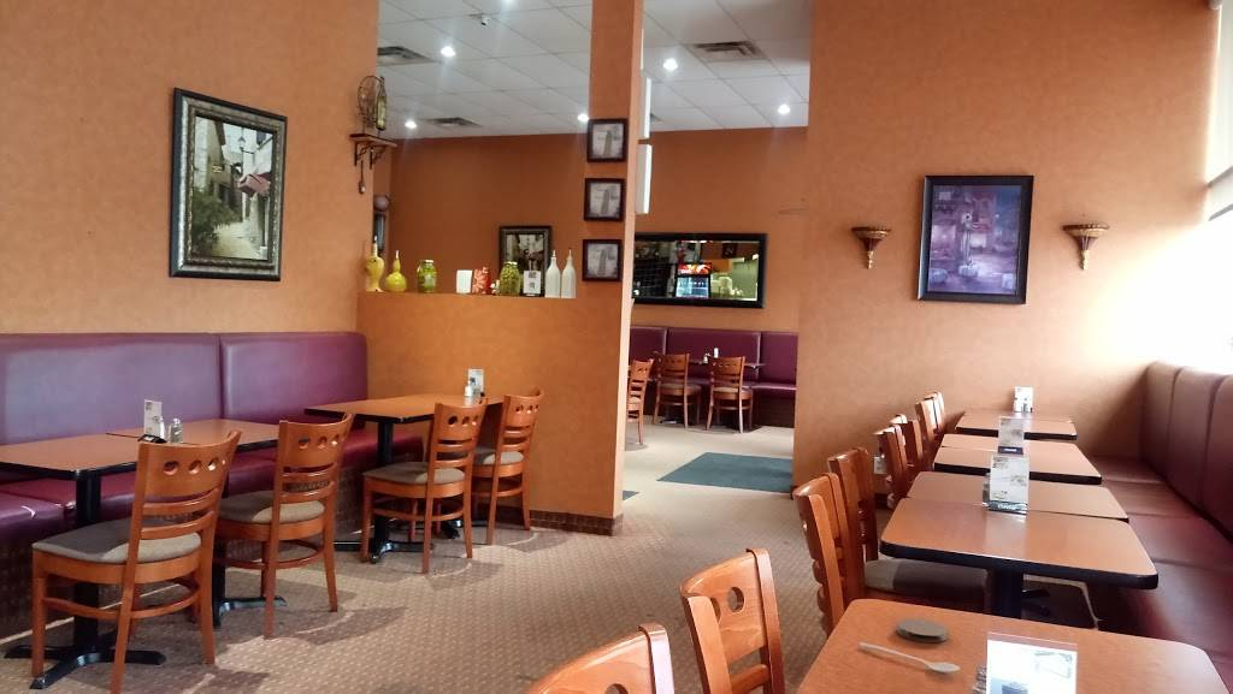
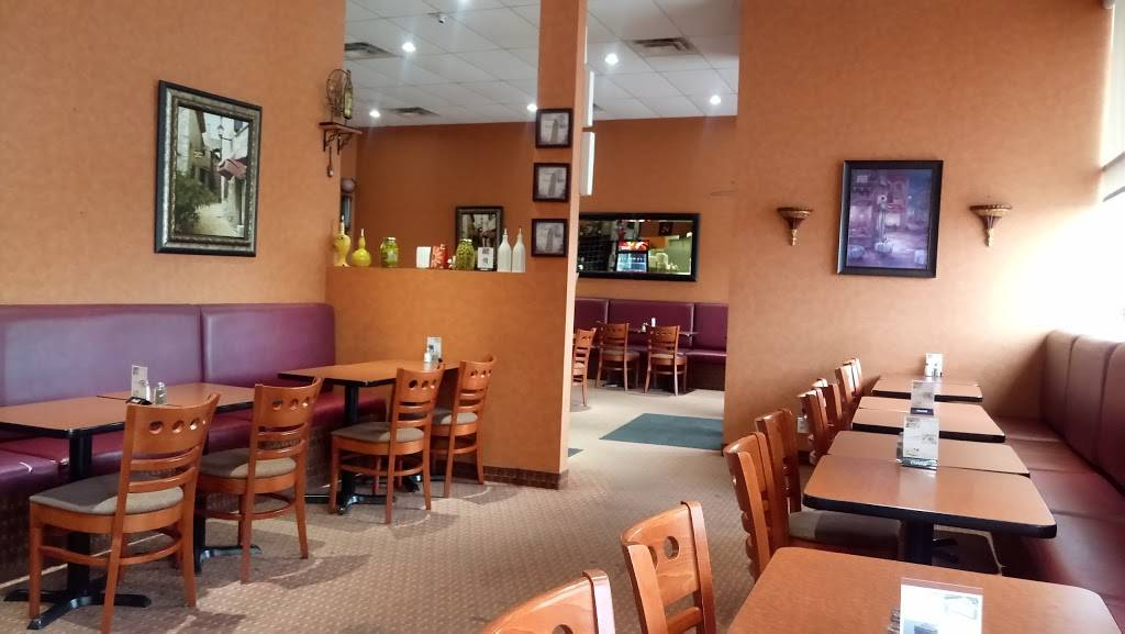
- coaster [895,617,949,643]
- stirrer [859,641,961,674]
